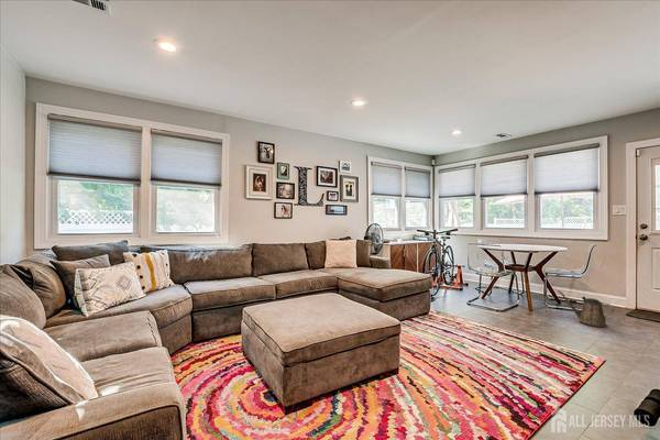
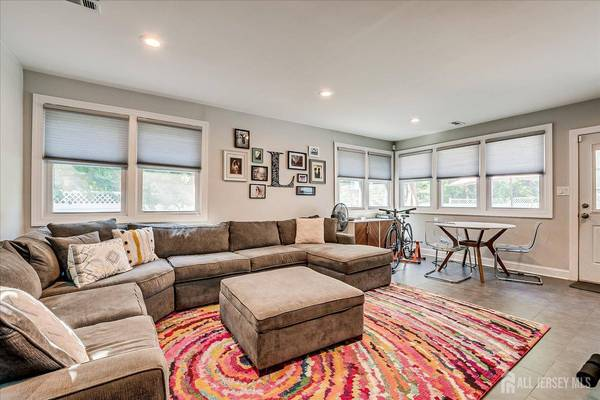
- watering can [557,289,615,328]
